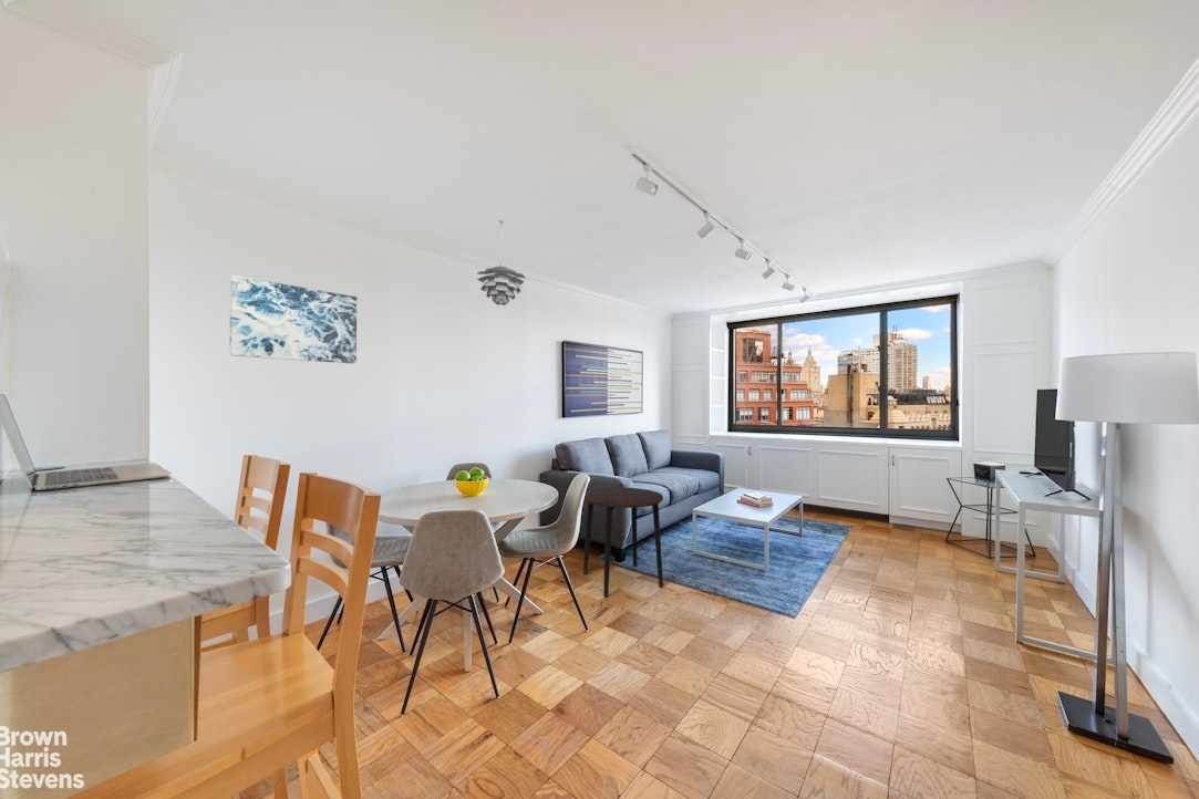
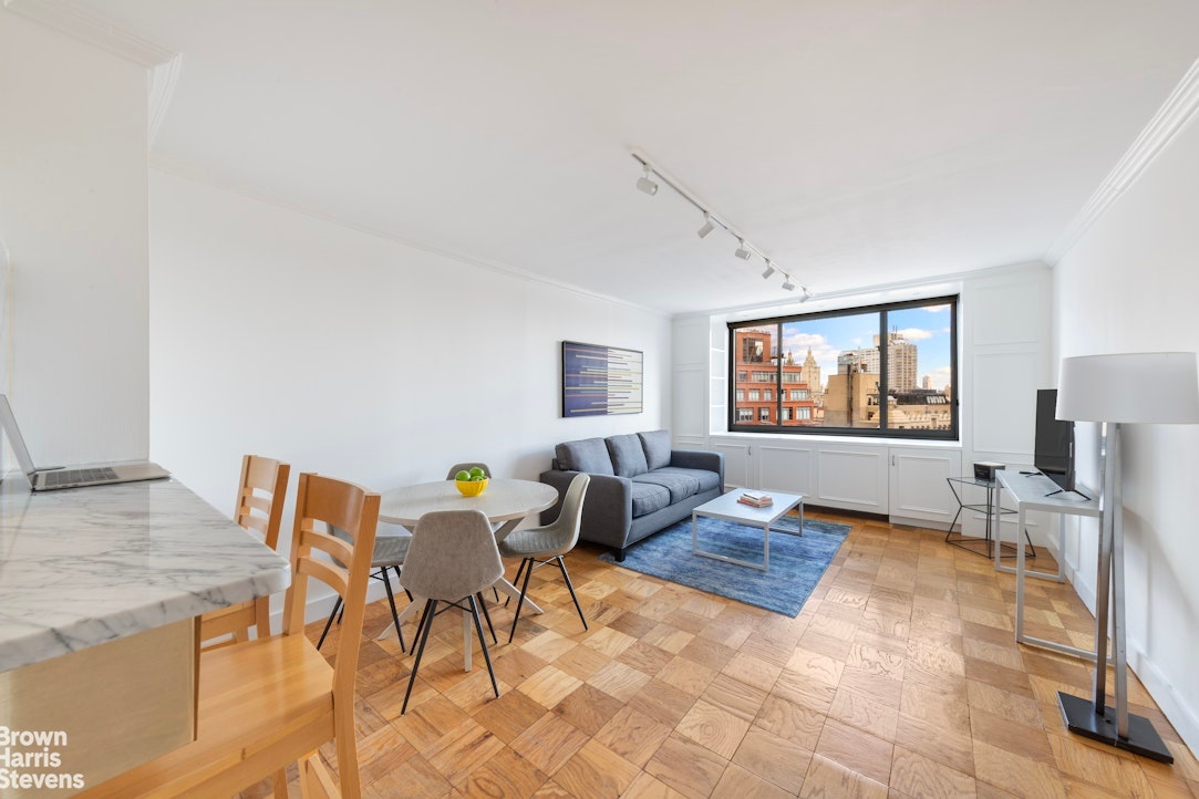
- wall art [229,274,358,365]
- pendant light [476,219,526,307]
- side table [582,486,664,598]
